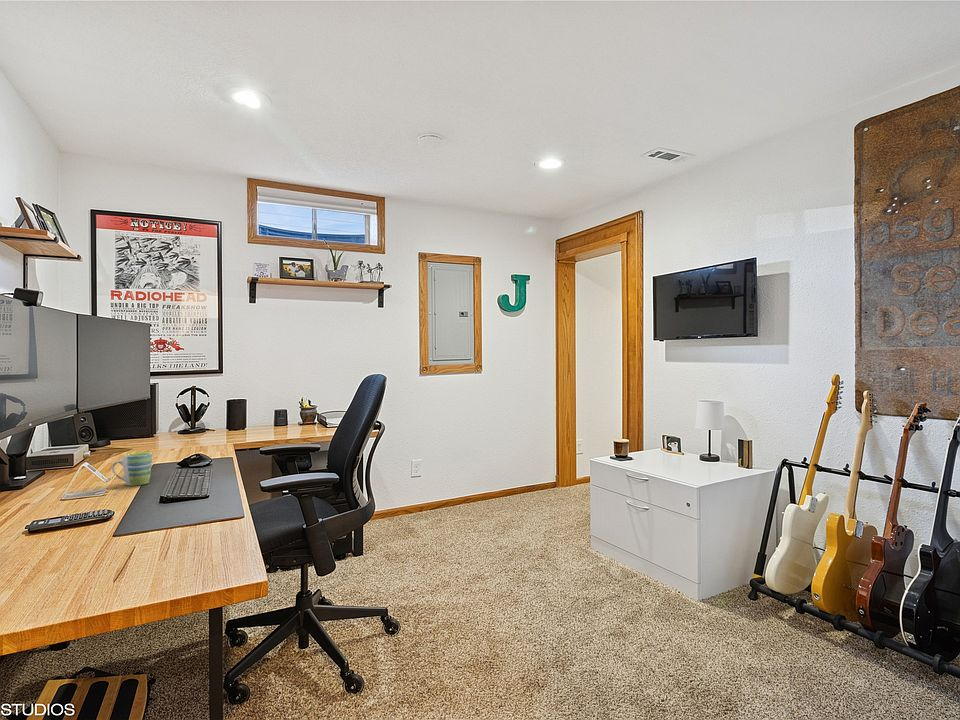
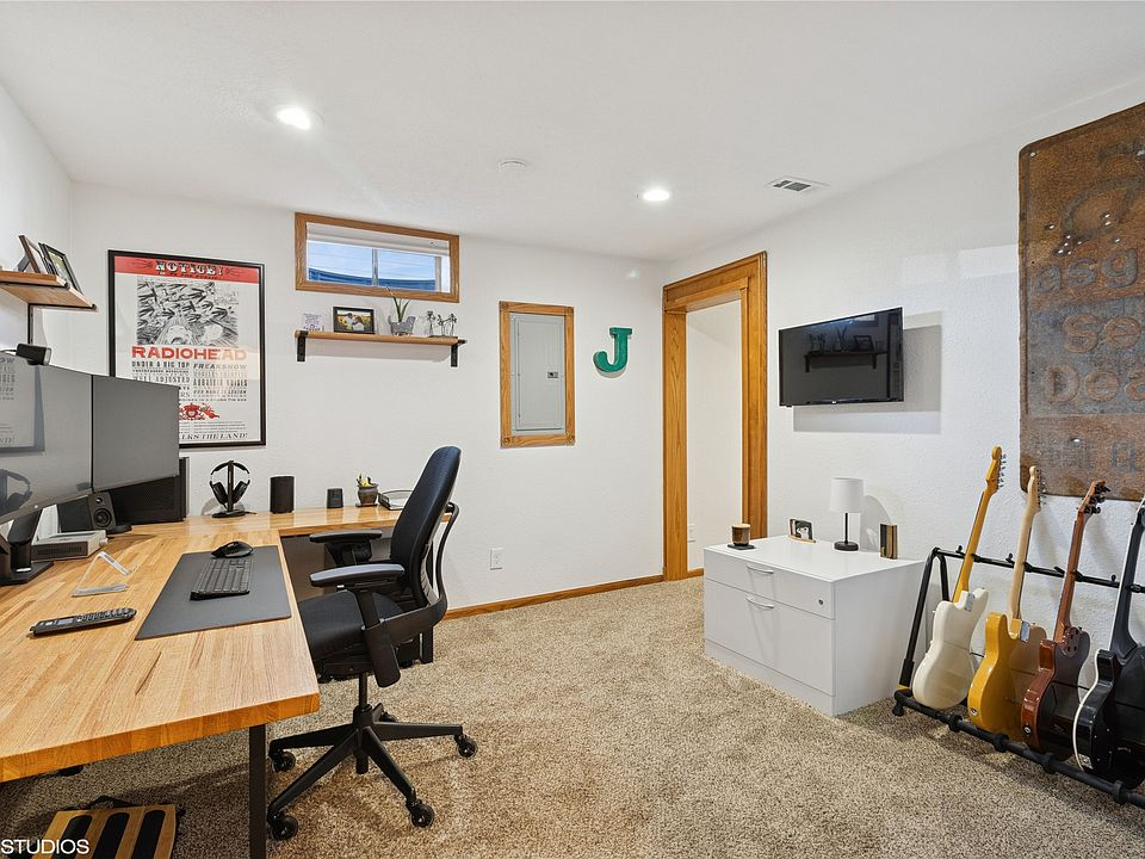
- mug [111,451,153,487]
